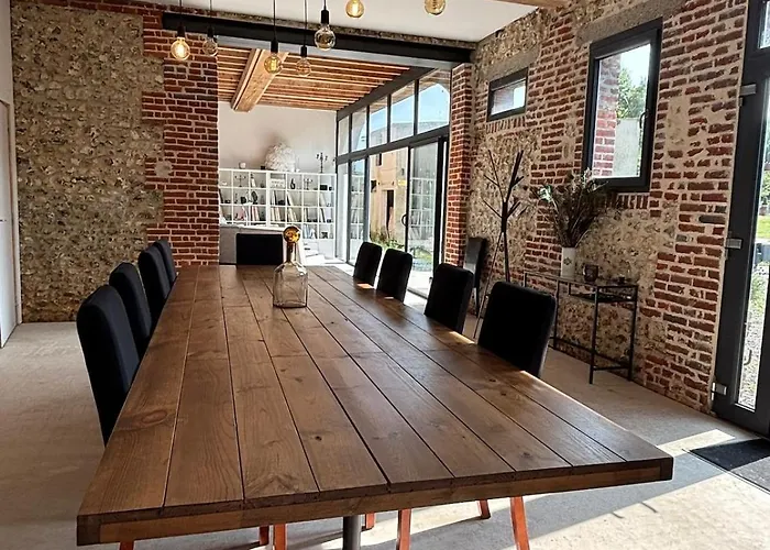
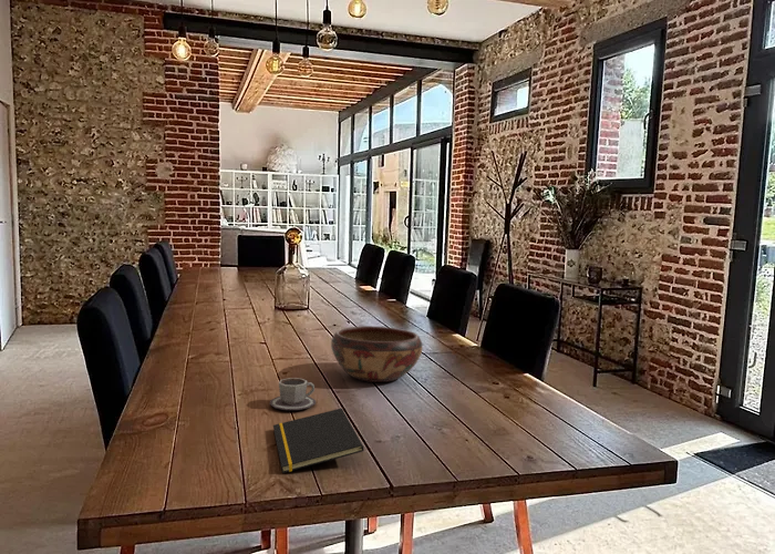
+ cup [269,377,317,411]
+ notepad [272,407,364,474]
+ decorative bowl [330,325,424,383]
